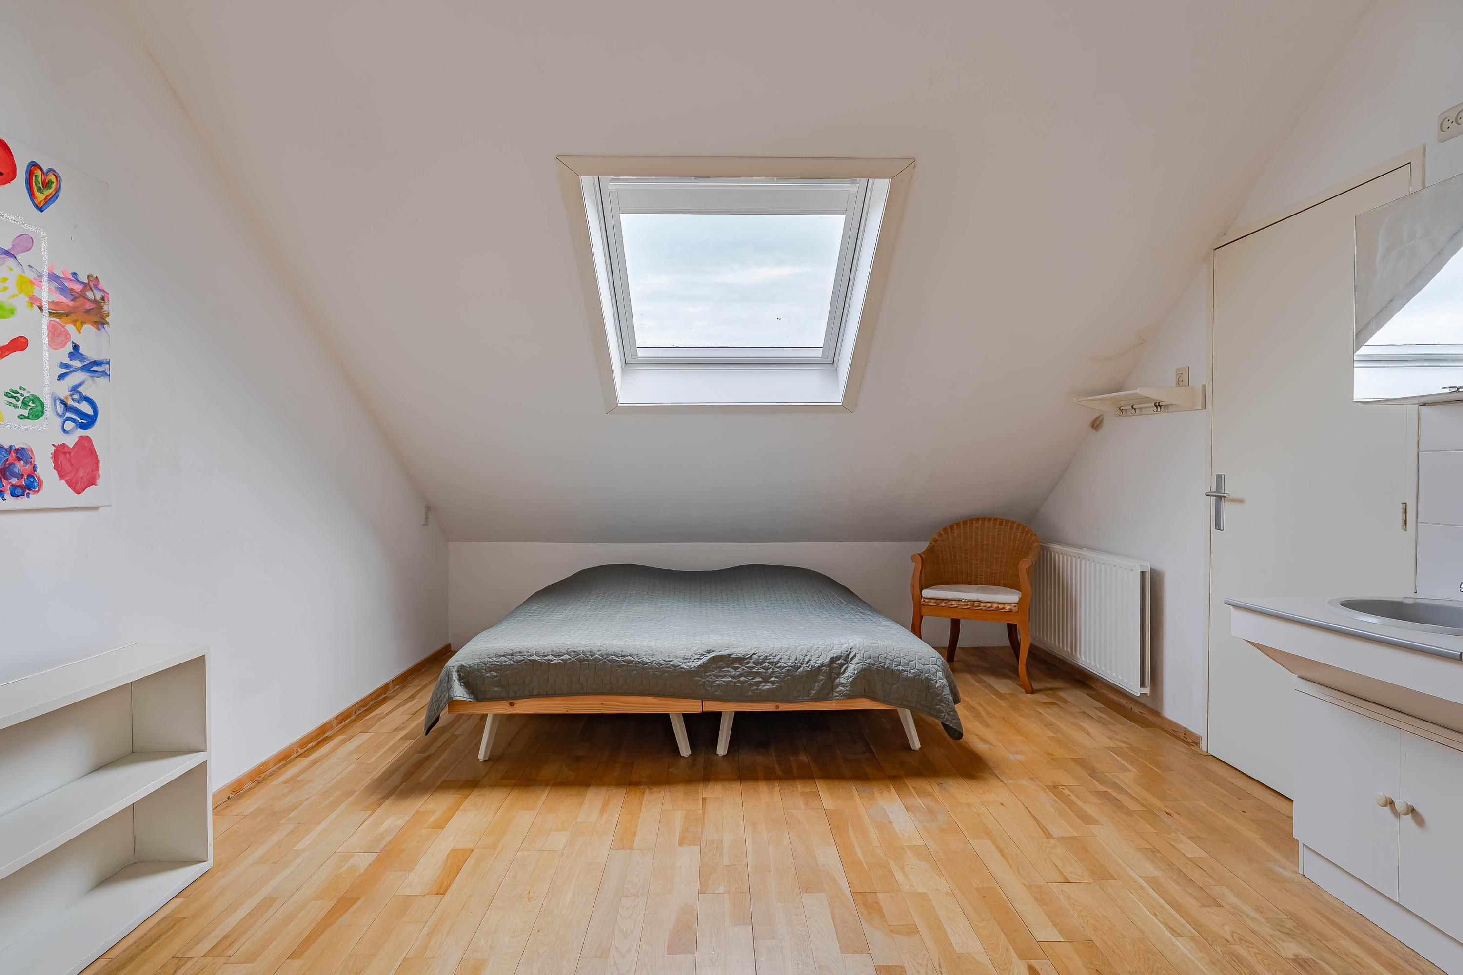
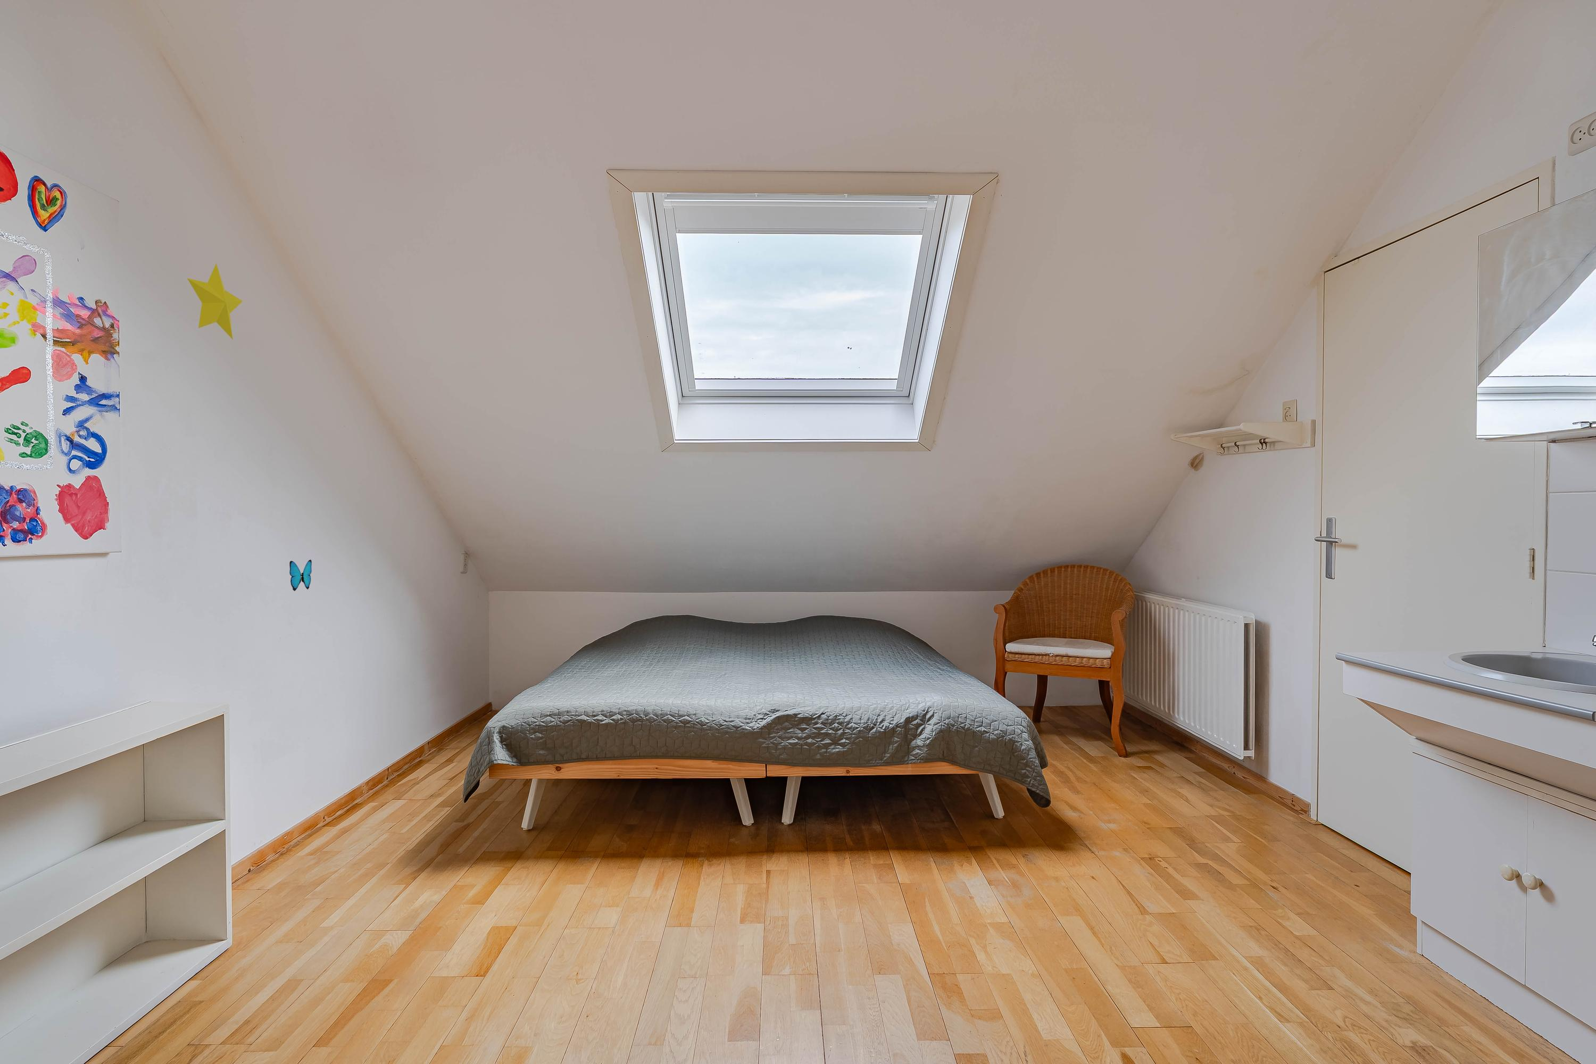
+ decorative star [186,262,243,340]
+ decorative butterfly [289,559,312,591]
